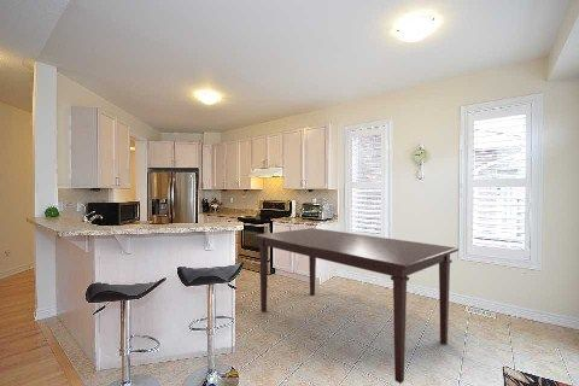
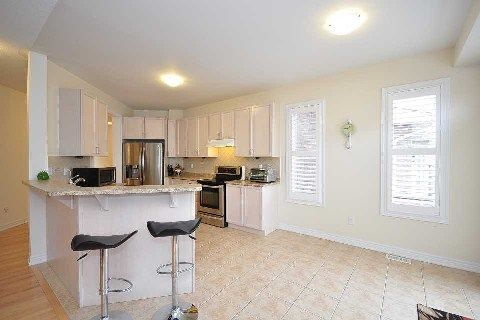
- dining table [252,227,460,385]
